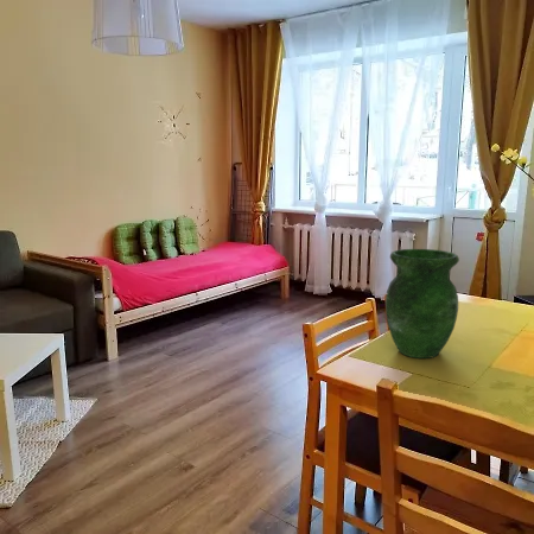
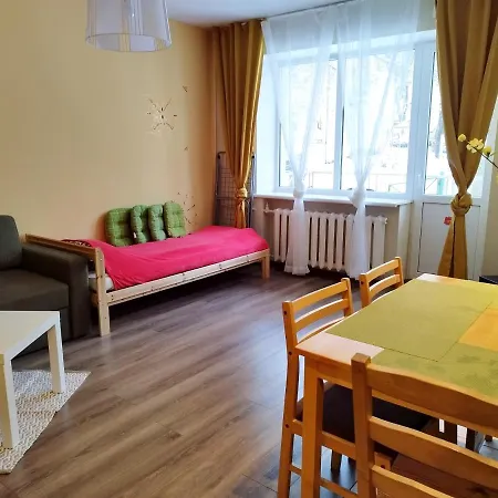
- vase [384,248,460,360]
